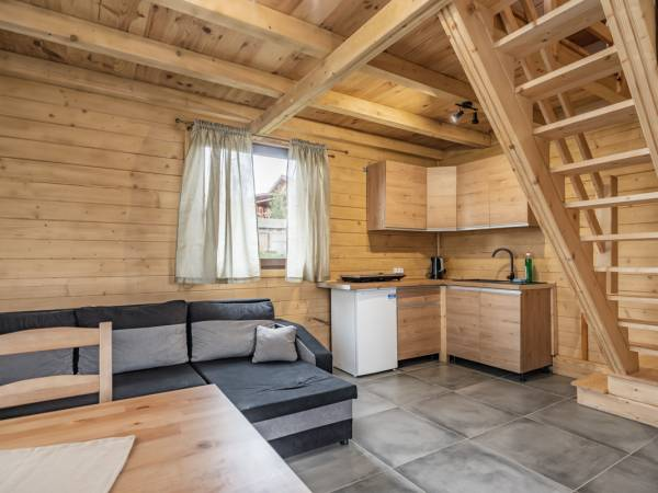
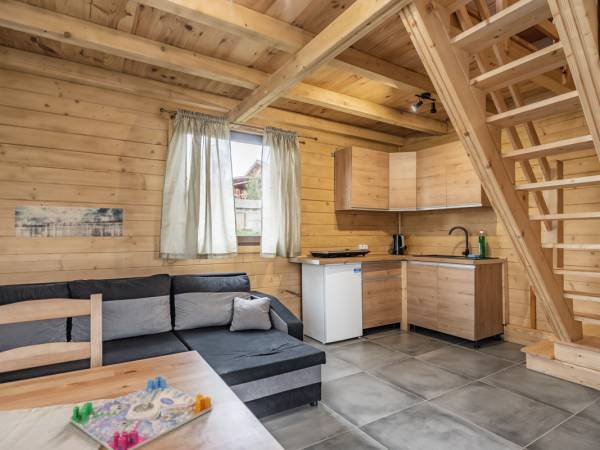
+ wall art [14,204,124,238]
+ board game [69,375,213,450]
